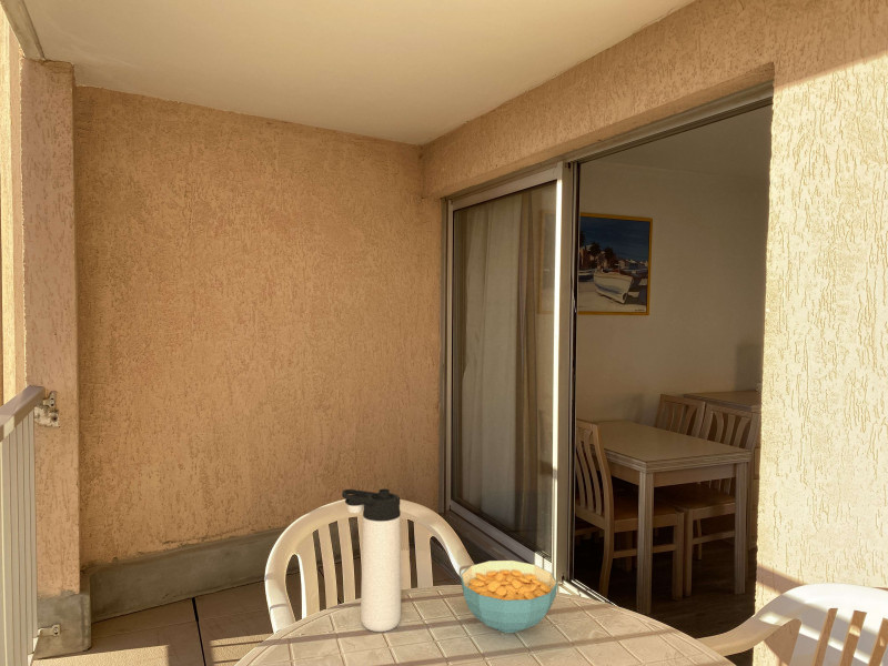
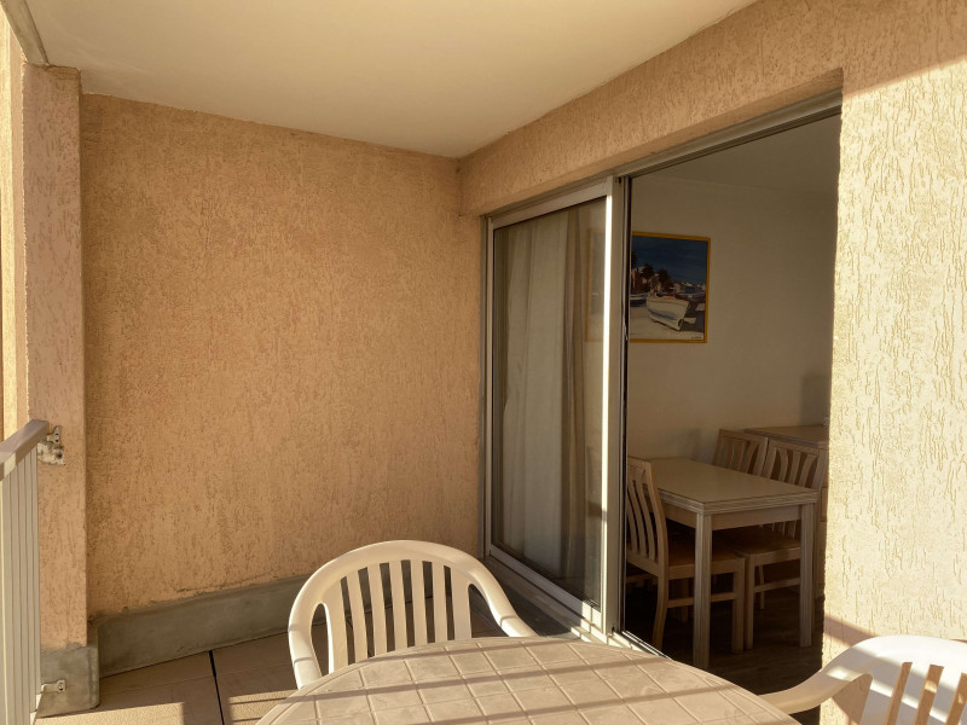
- thermos bottle [341,487,402,633]
- cereal bowl [460,559,558,634]
